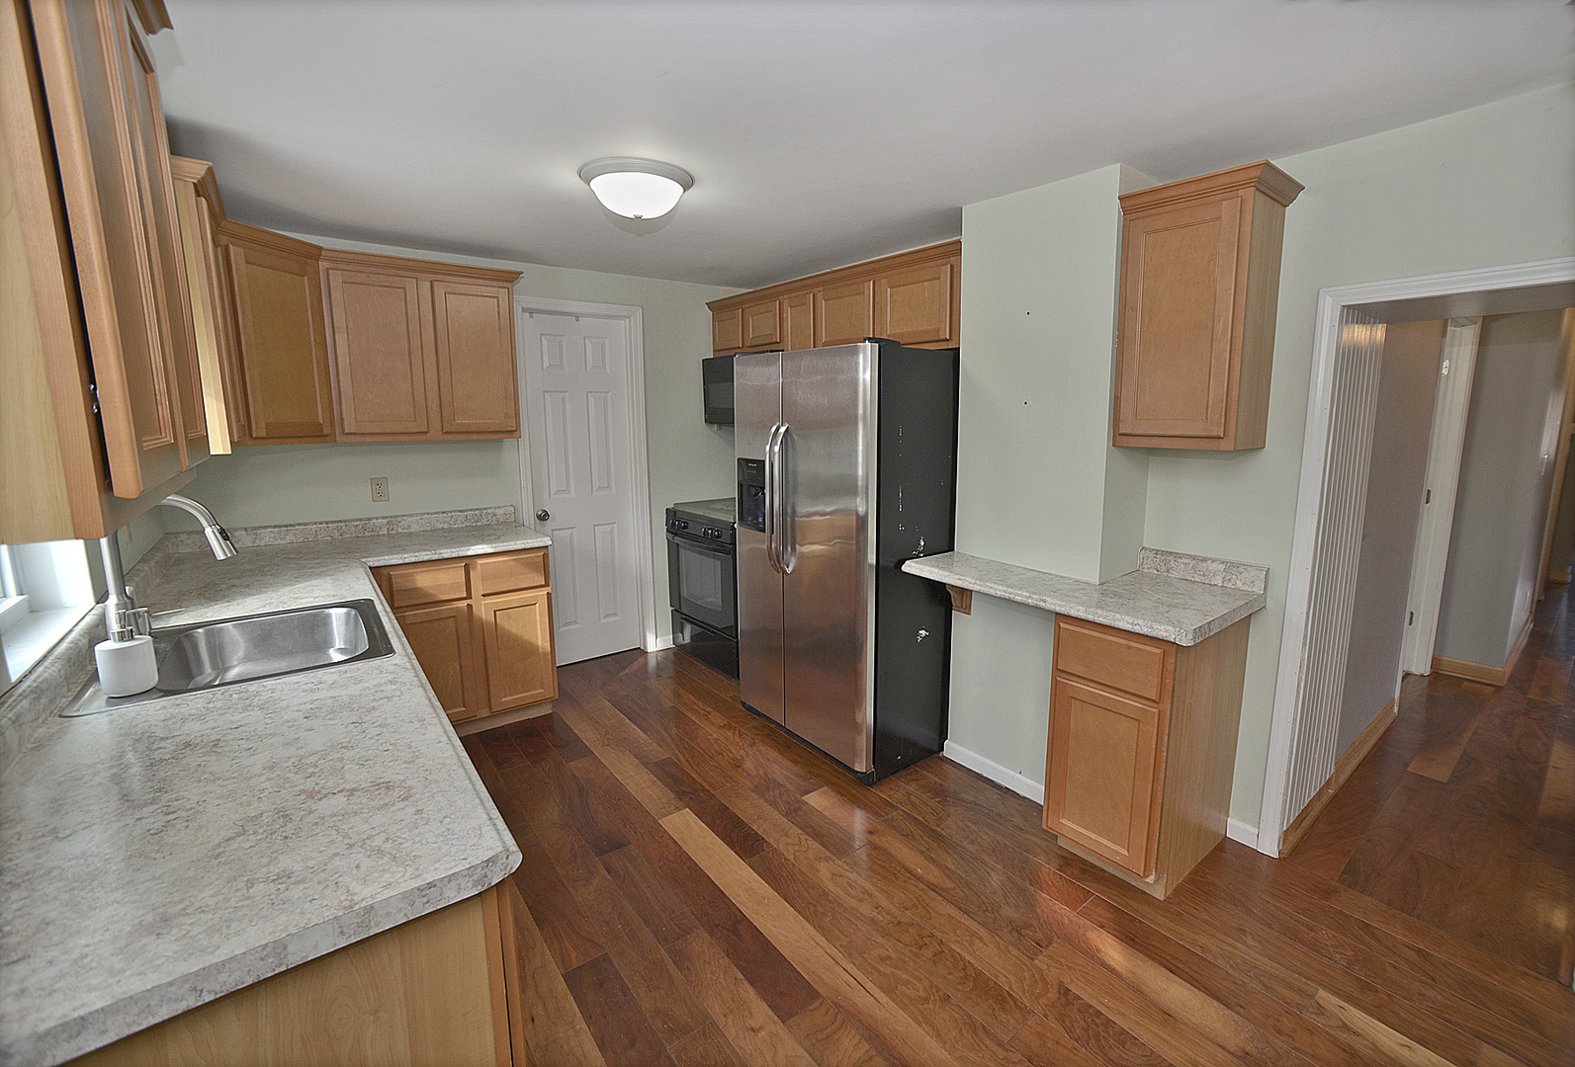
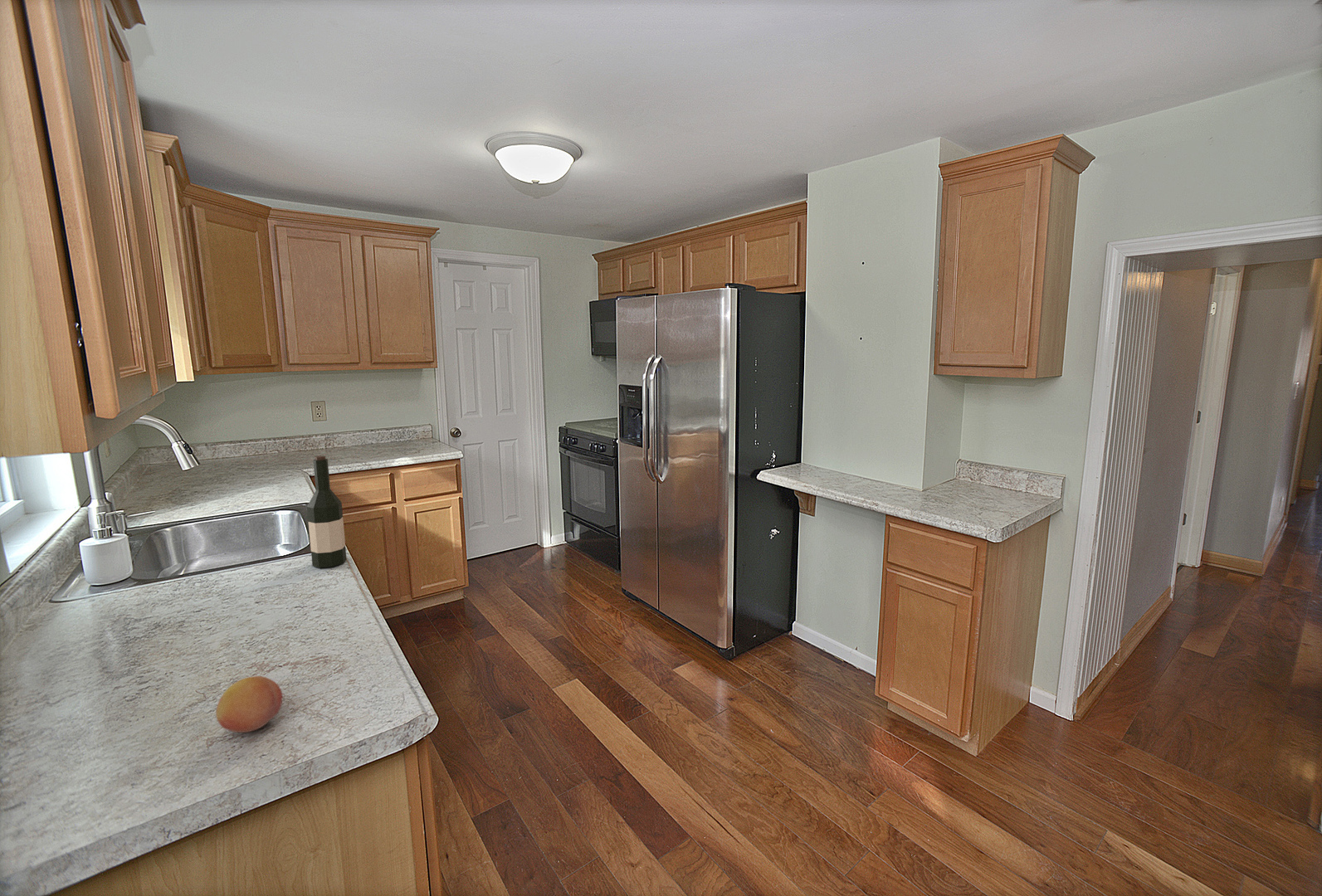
+ fruit [215,675,283,733]
+ wine bottle [306,455,348,568]
